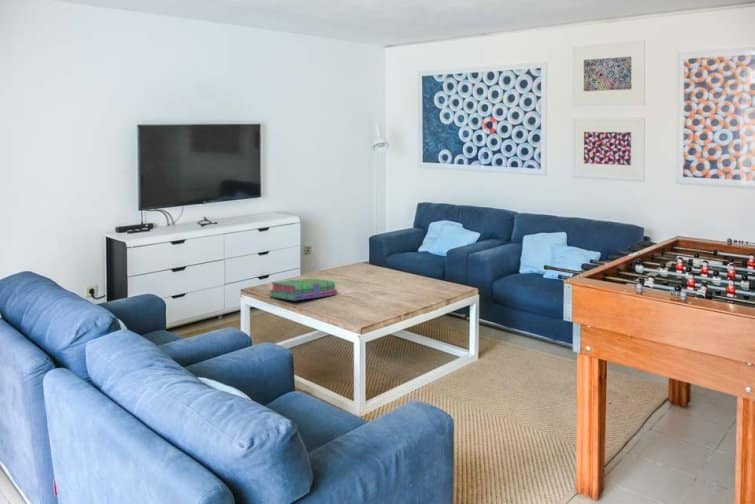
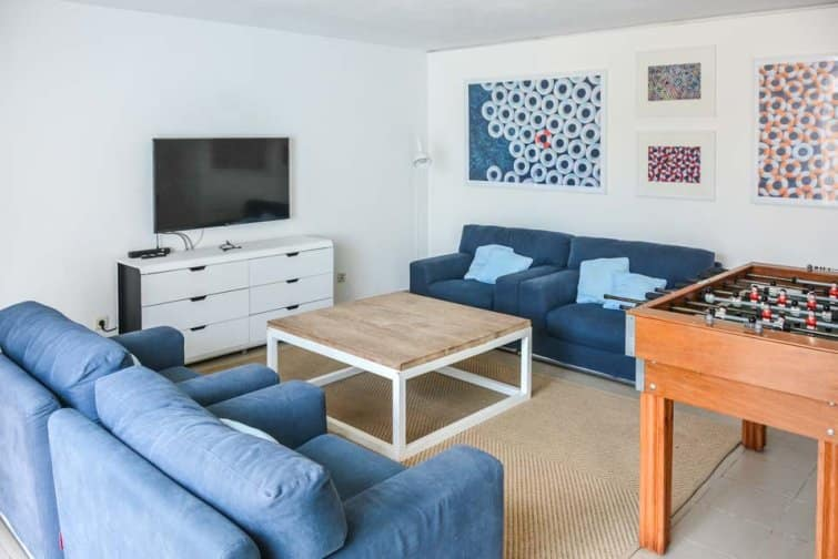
- stack of books [268,277,338,301]
